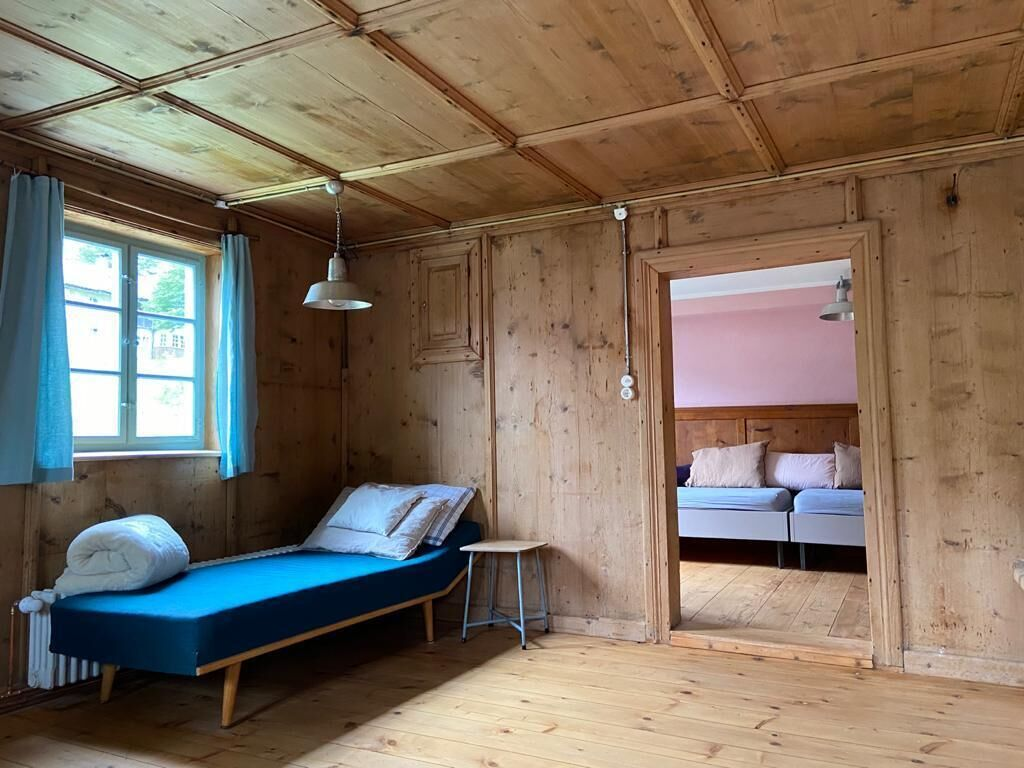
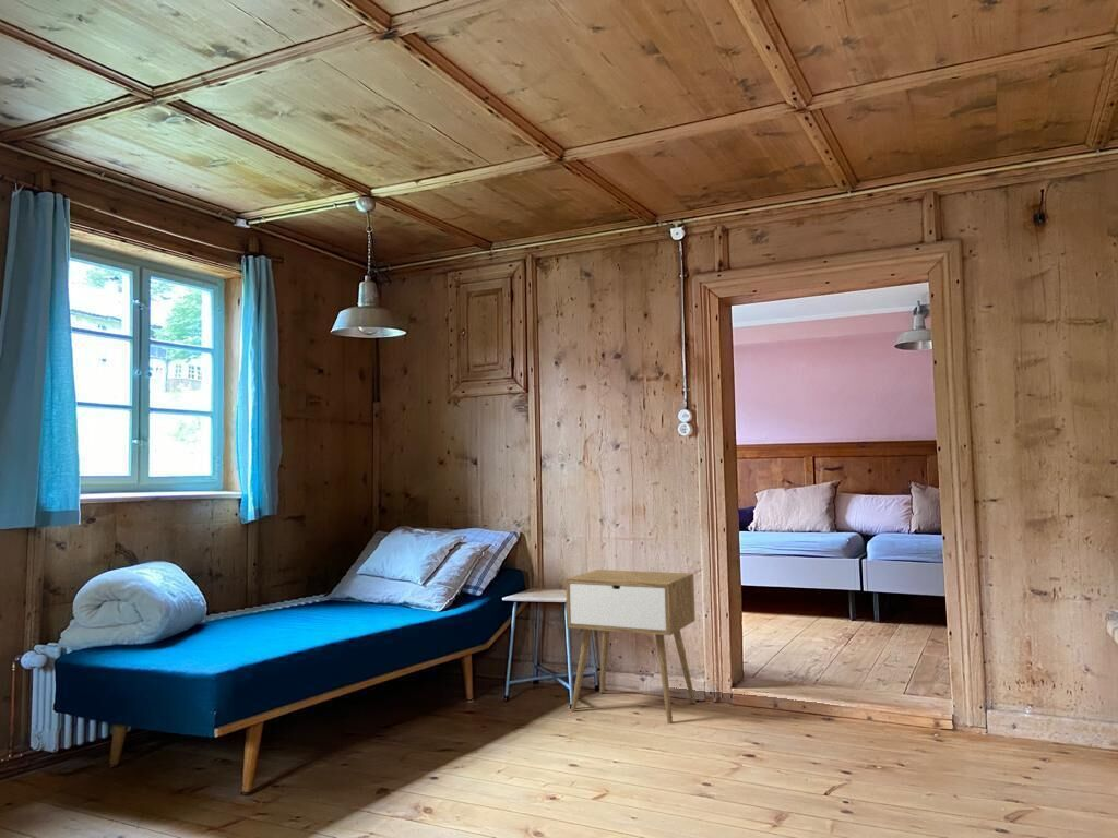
+ nightstand [564,568,697,725]
